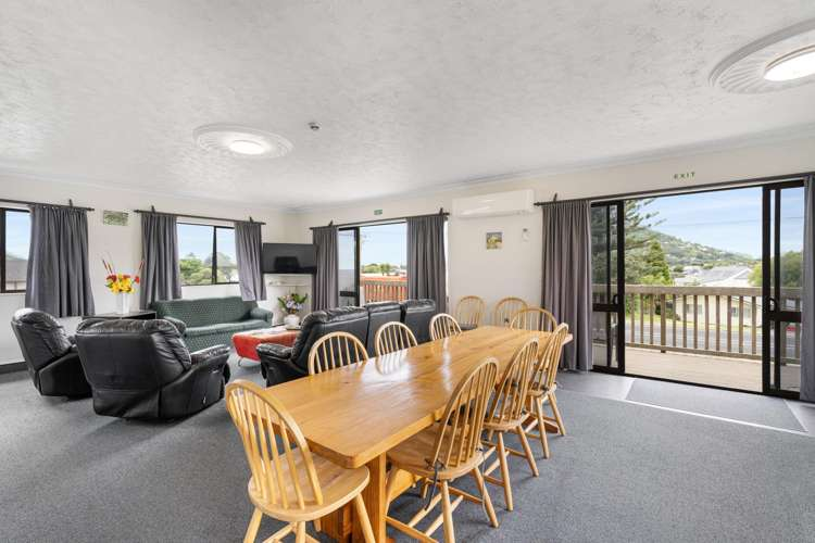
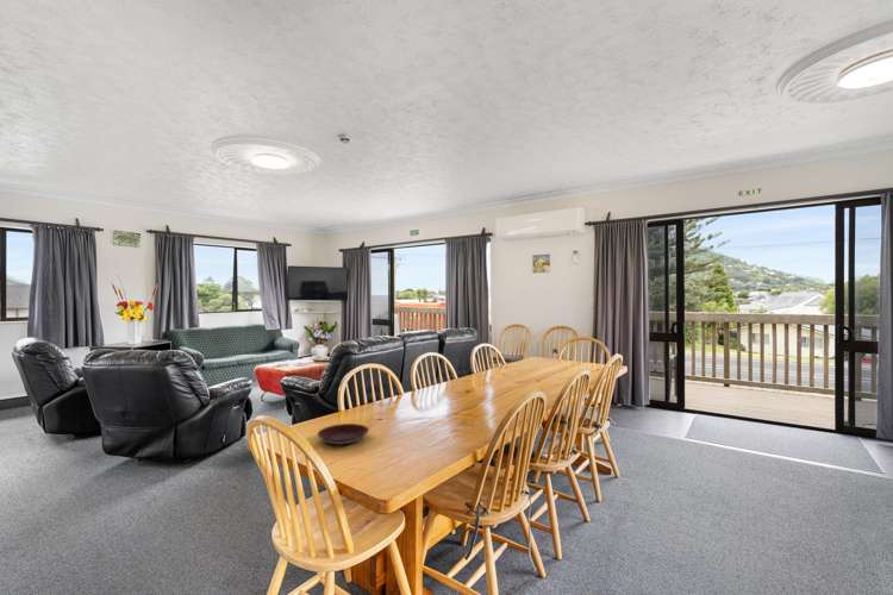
+ plate [317,422,370,446]
